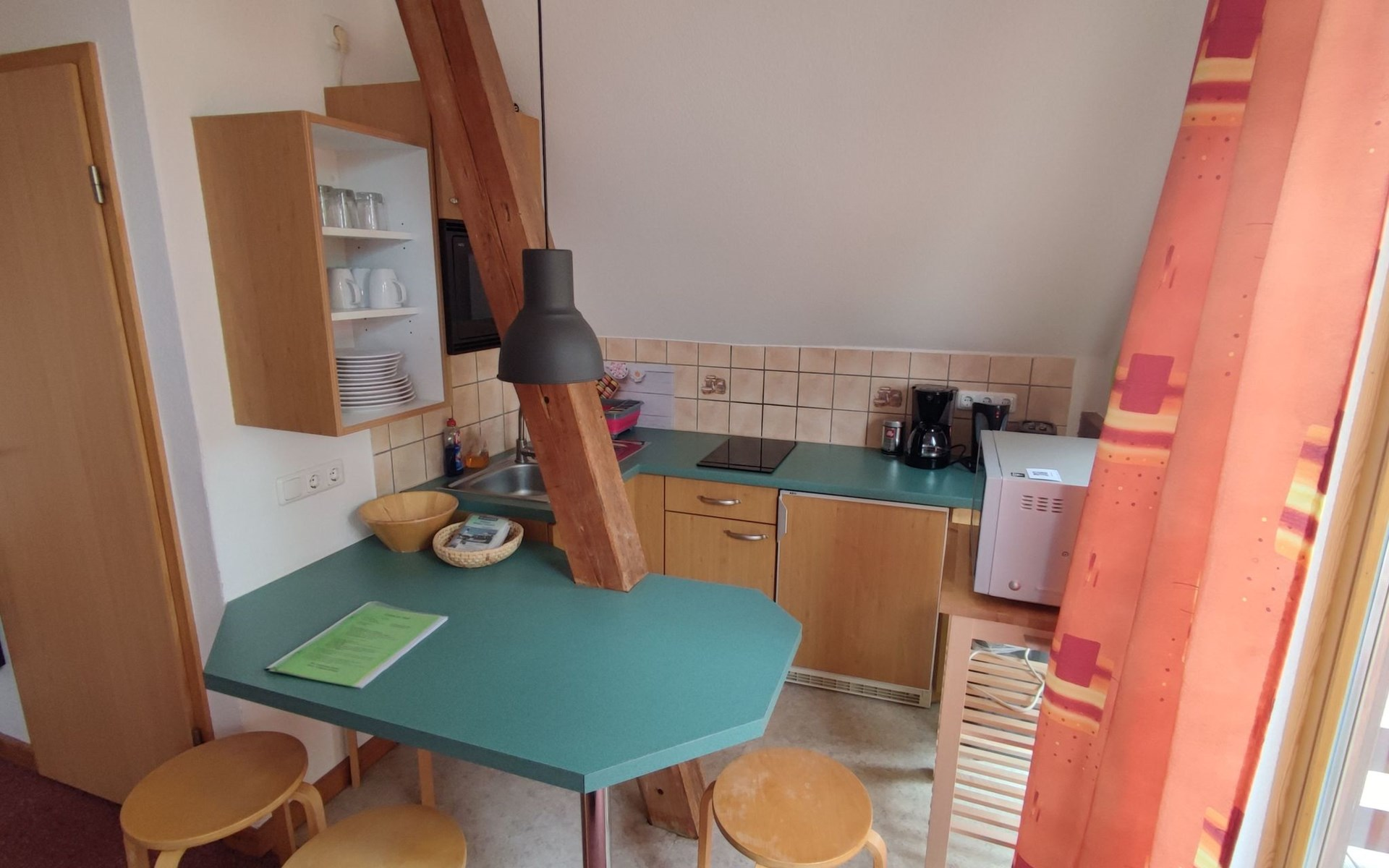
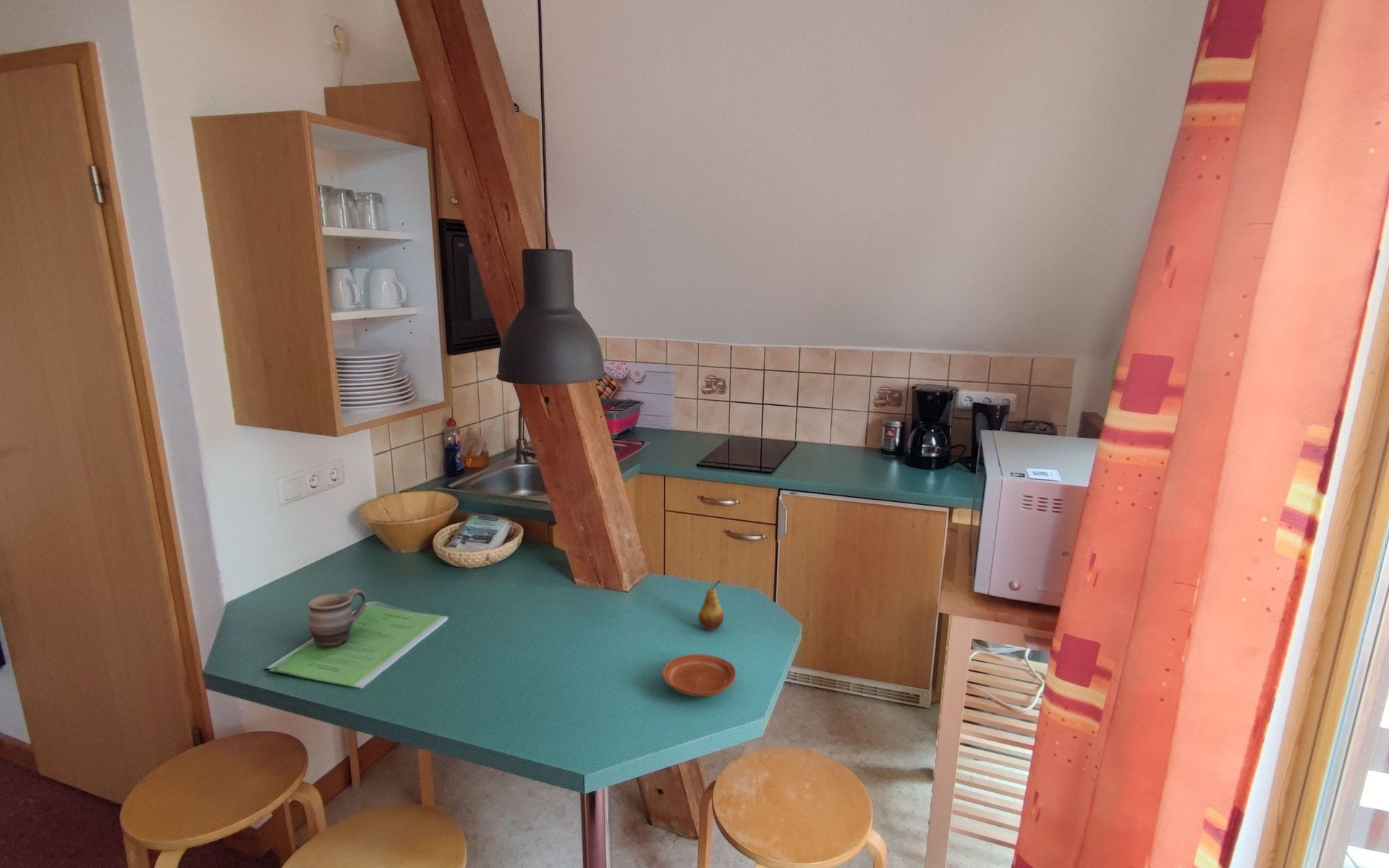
+ mug [307,588,368,648]
+ fruit [697,580,724,631]
+ plate [661,653,736,697]
